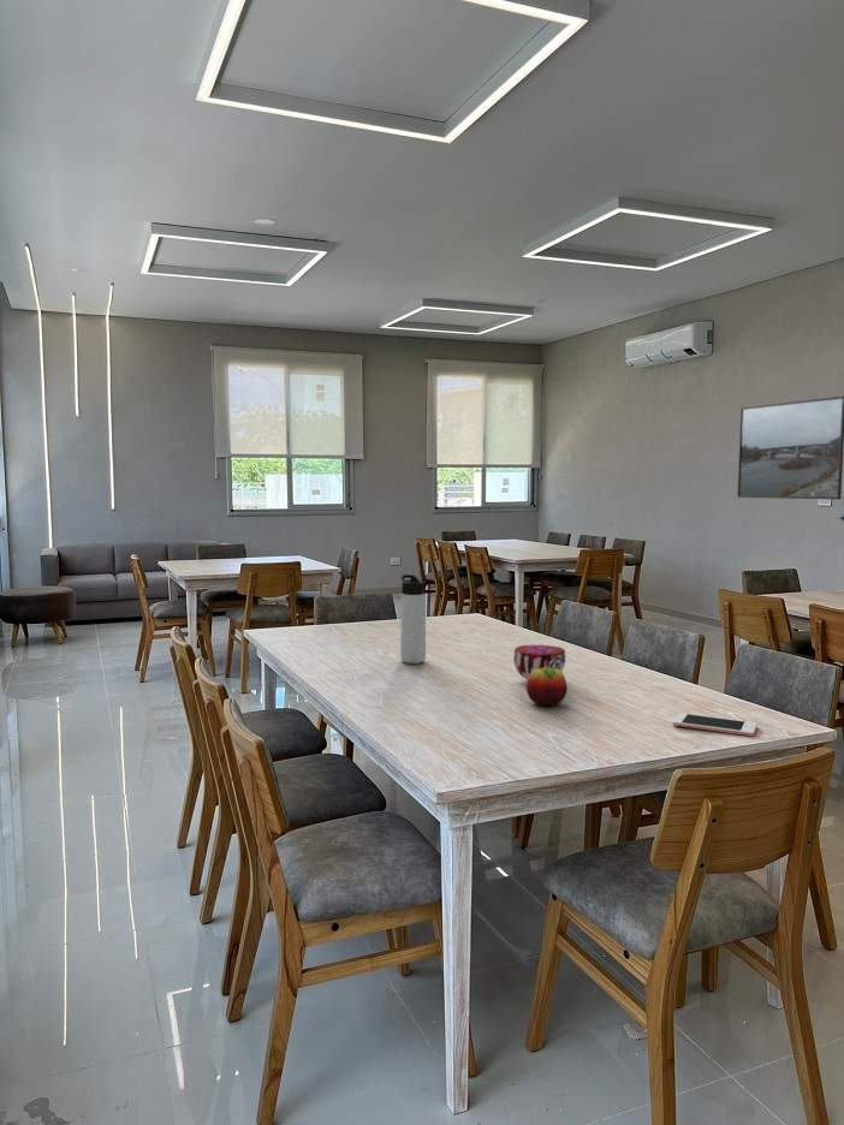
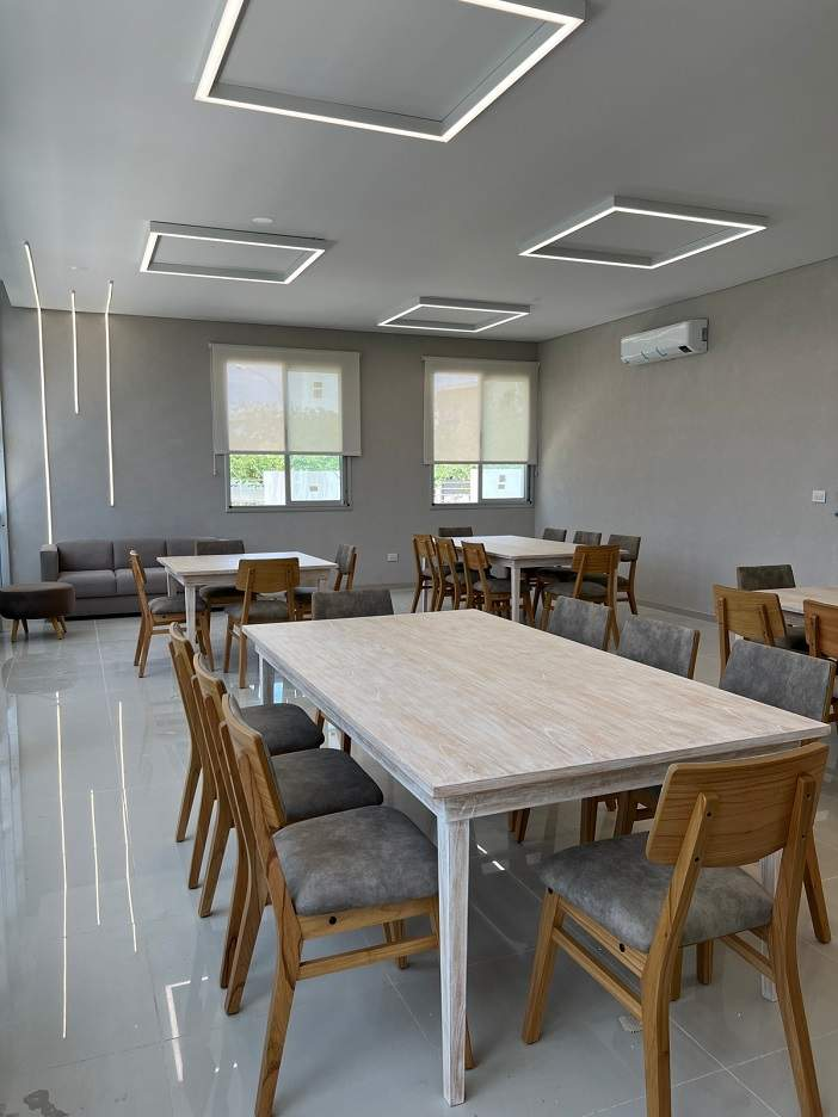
- thermos bottle [399,573,427,665]
- cell phone [672,712,759,737]
- decorative bowl [512,644,566,681]
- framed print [736,395,844,500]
- fruit [525,666,569,707]
